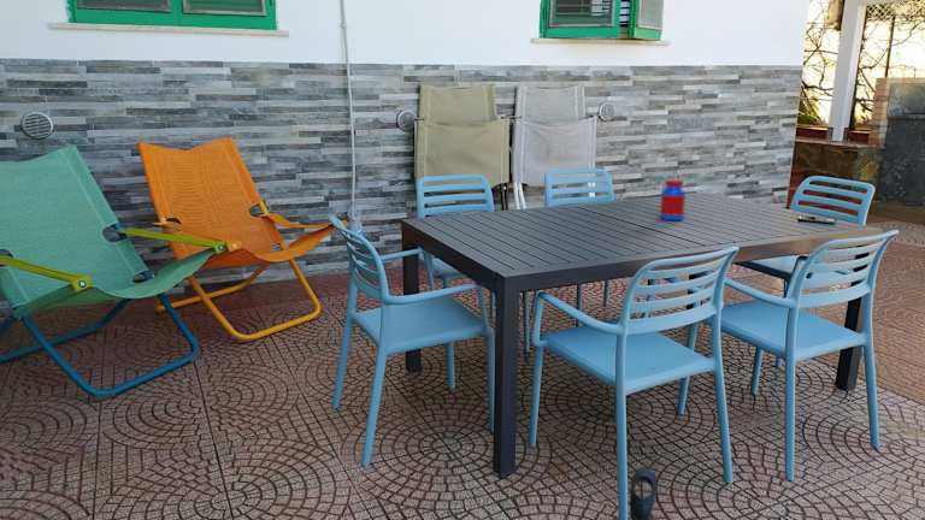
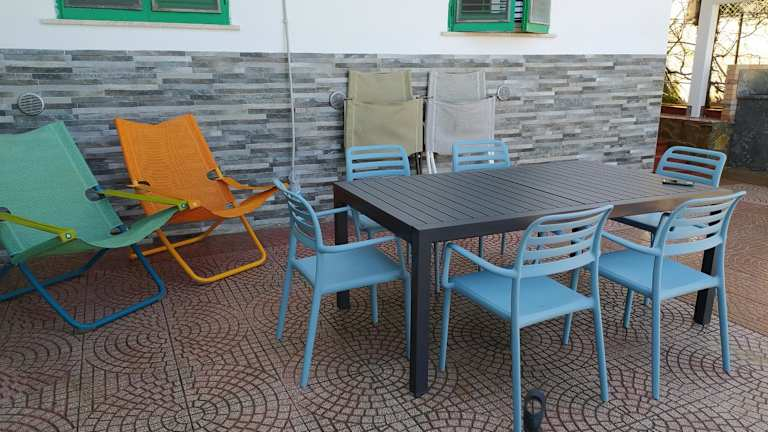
- jar [659,178,687,221]
